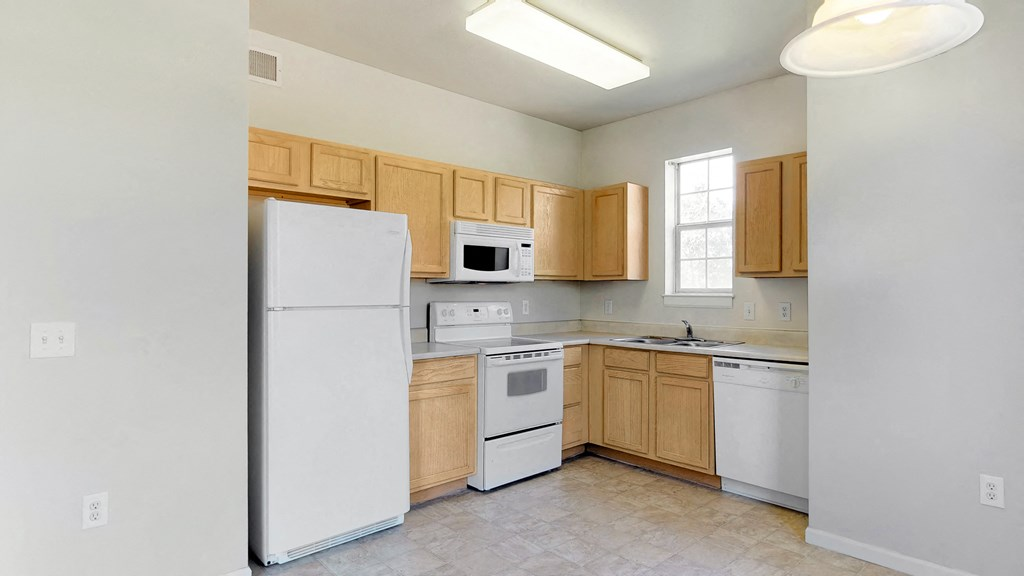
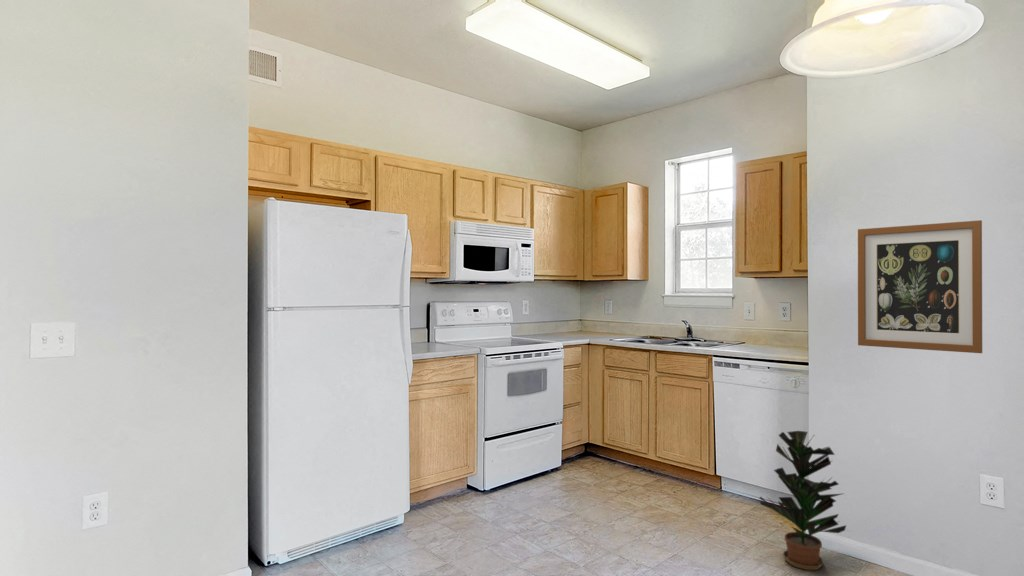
+ potted plant [759,430,847,571]
+ wall art [857,219,983,354]
